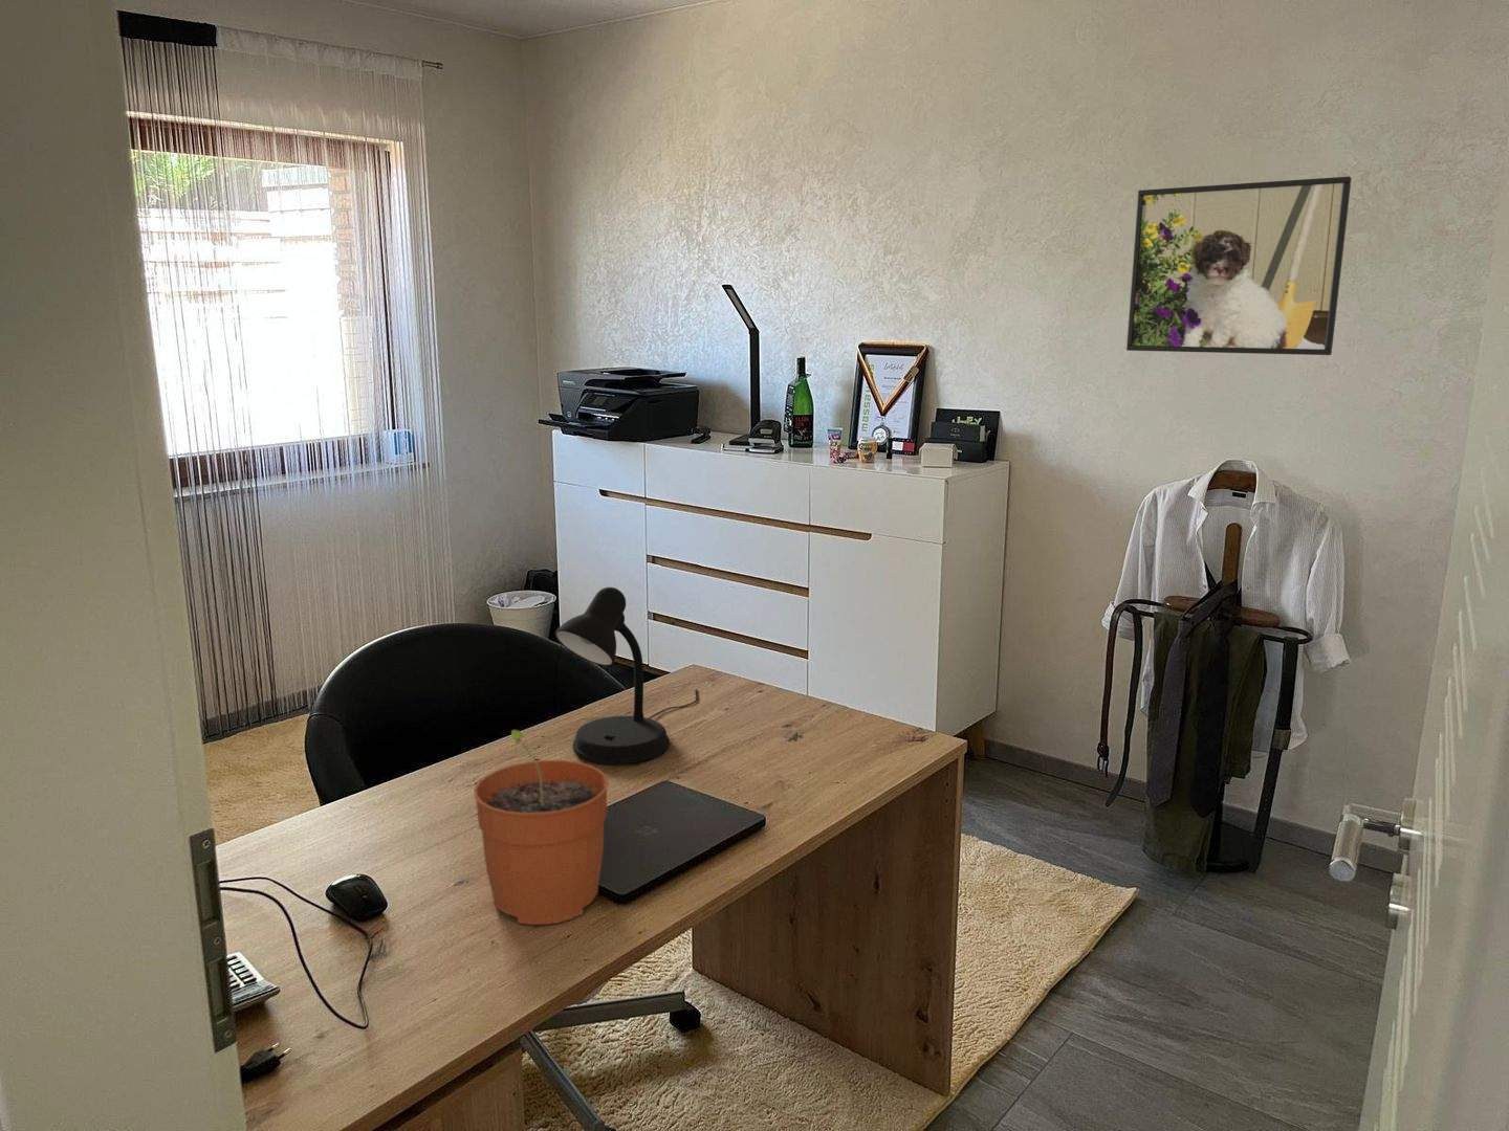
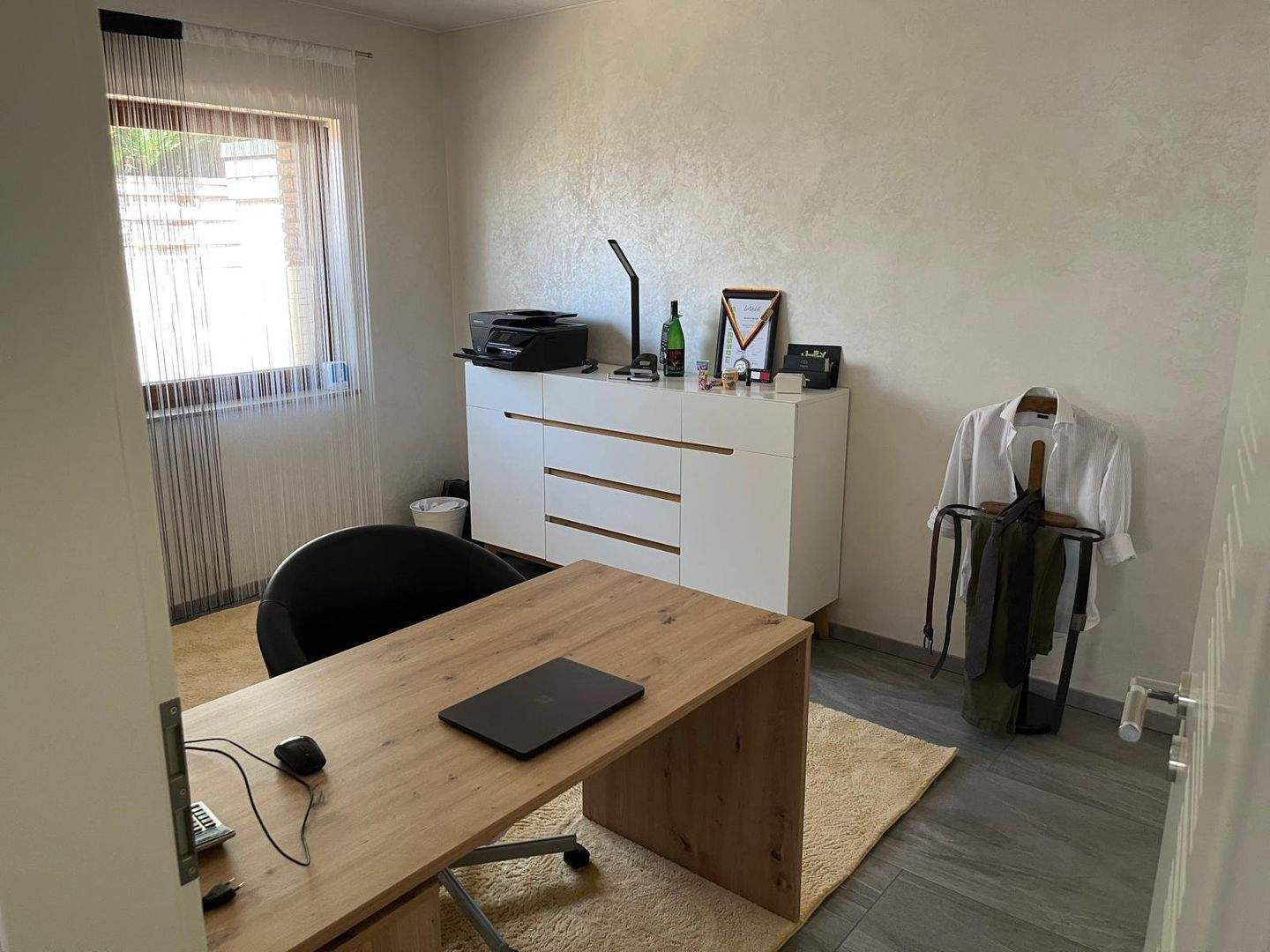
- plant pot [473,729,610,925]
- desk lamp [555,587,699,764]
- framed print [1125,176,1353,356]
